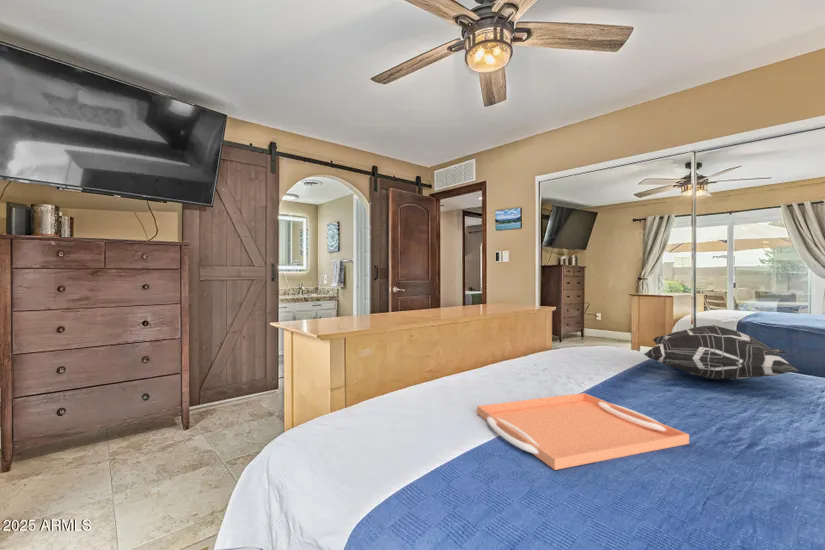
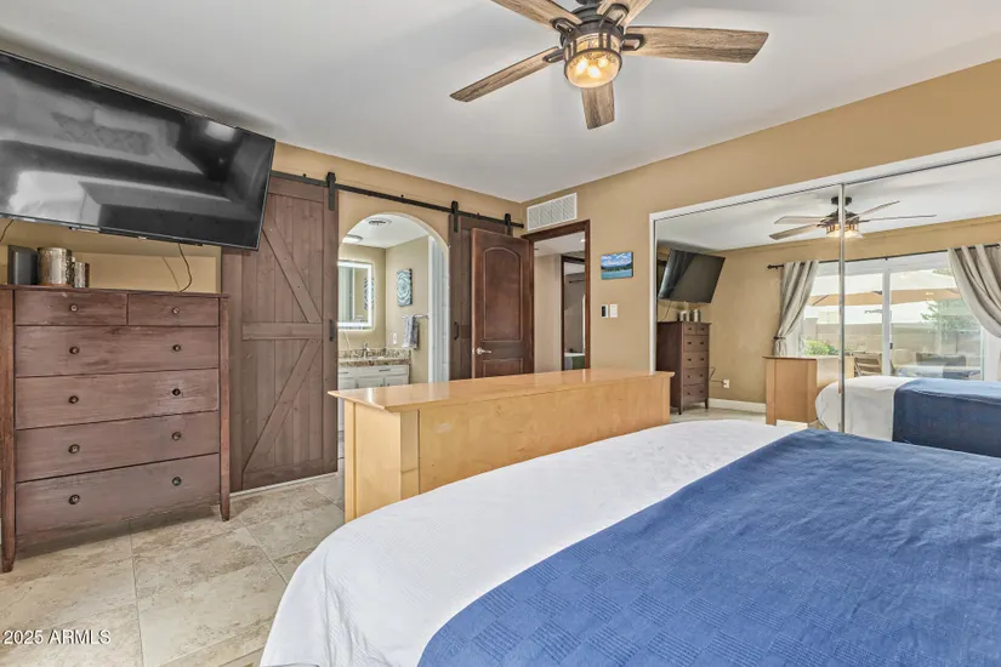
- decorative pillow [643,324,800,380]
- serving tray [476,392,690,471]
